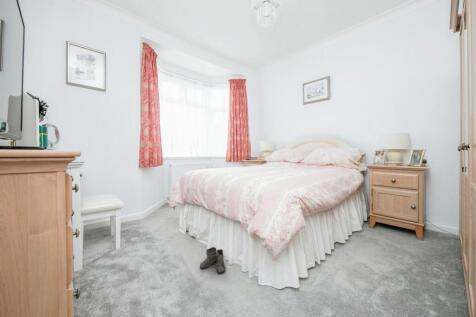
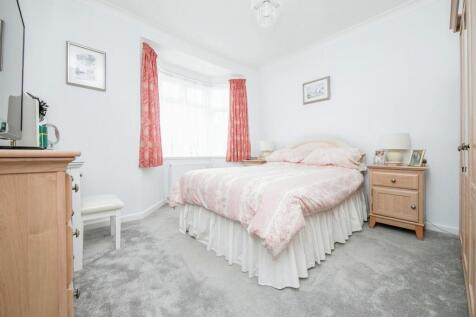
- boots [199,246,226,275]
